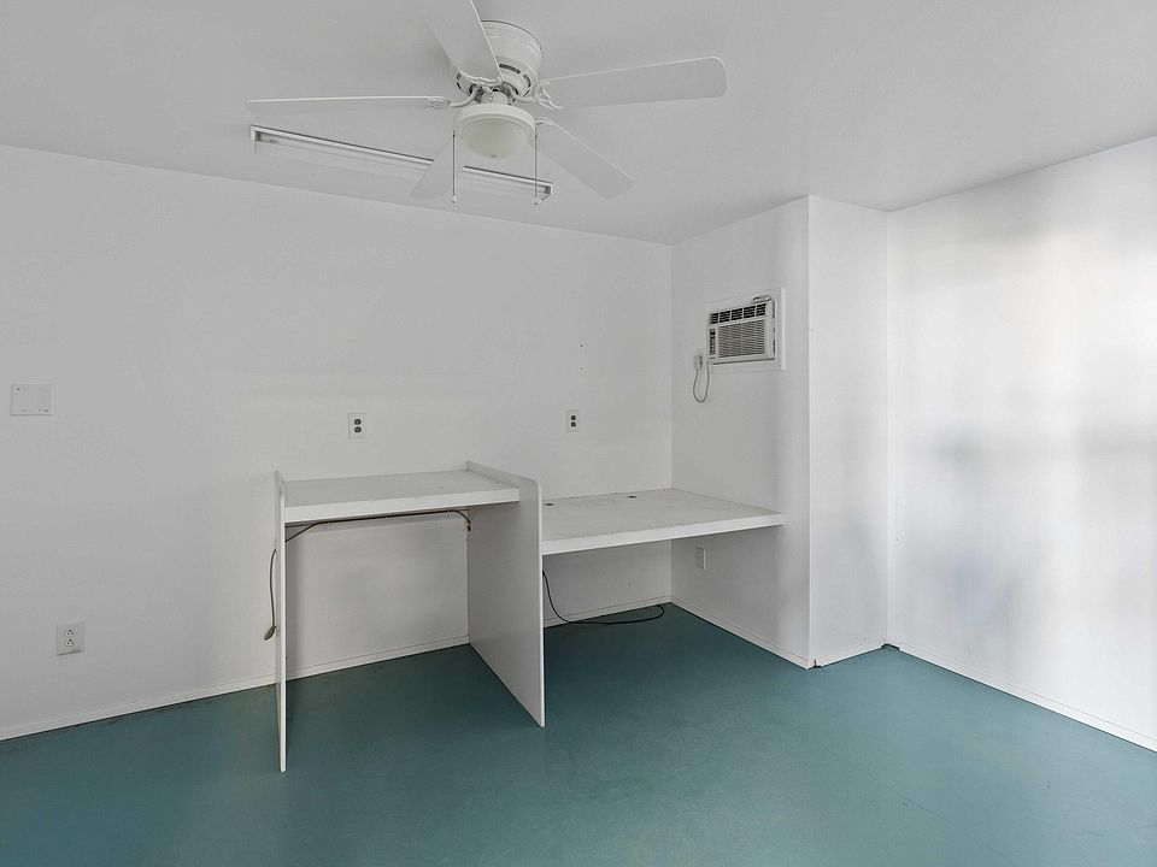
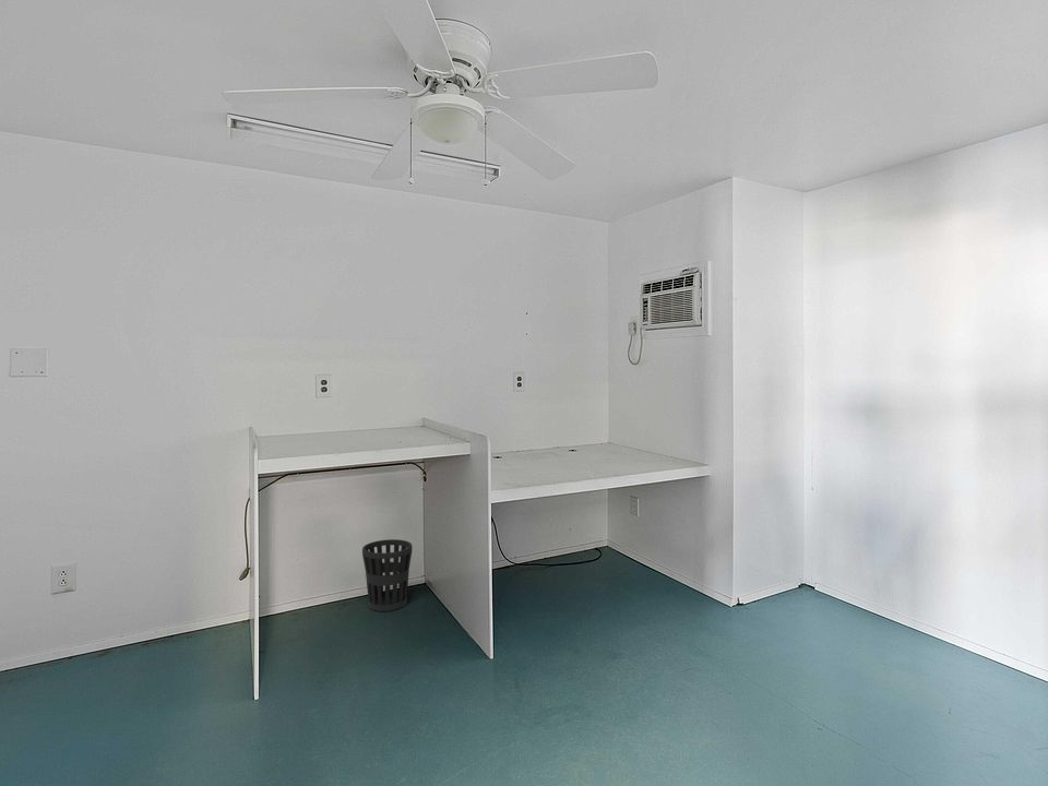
+ wastebasket [361,538,413,612]
